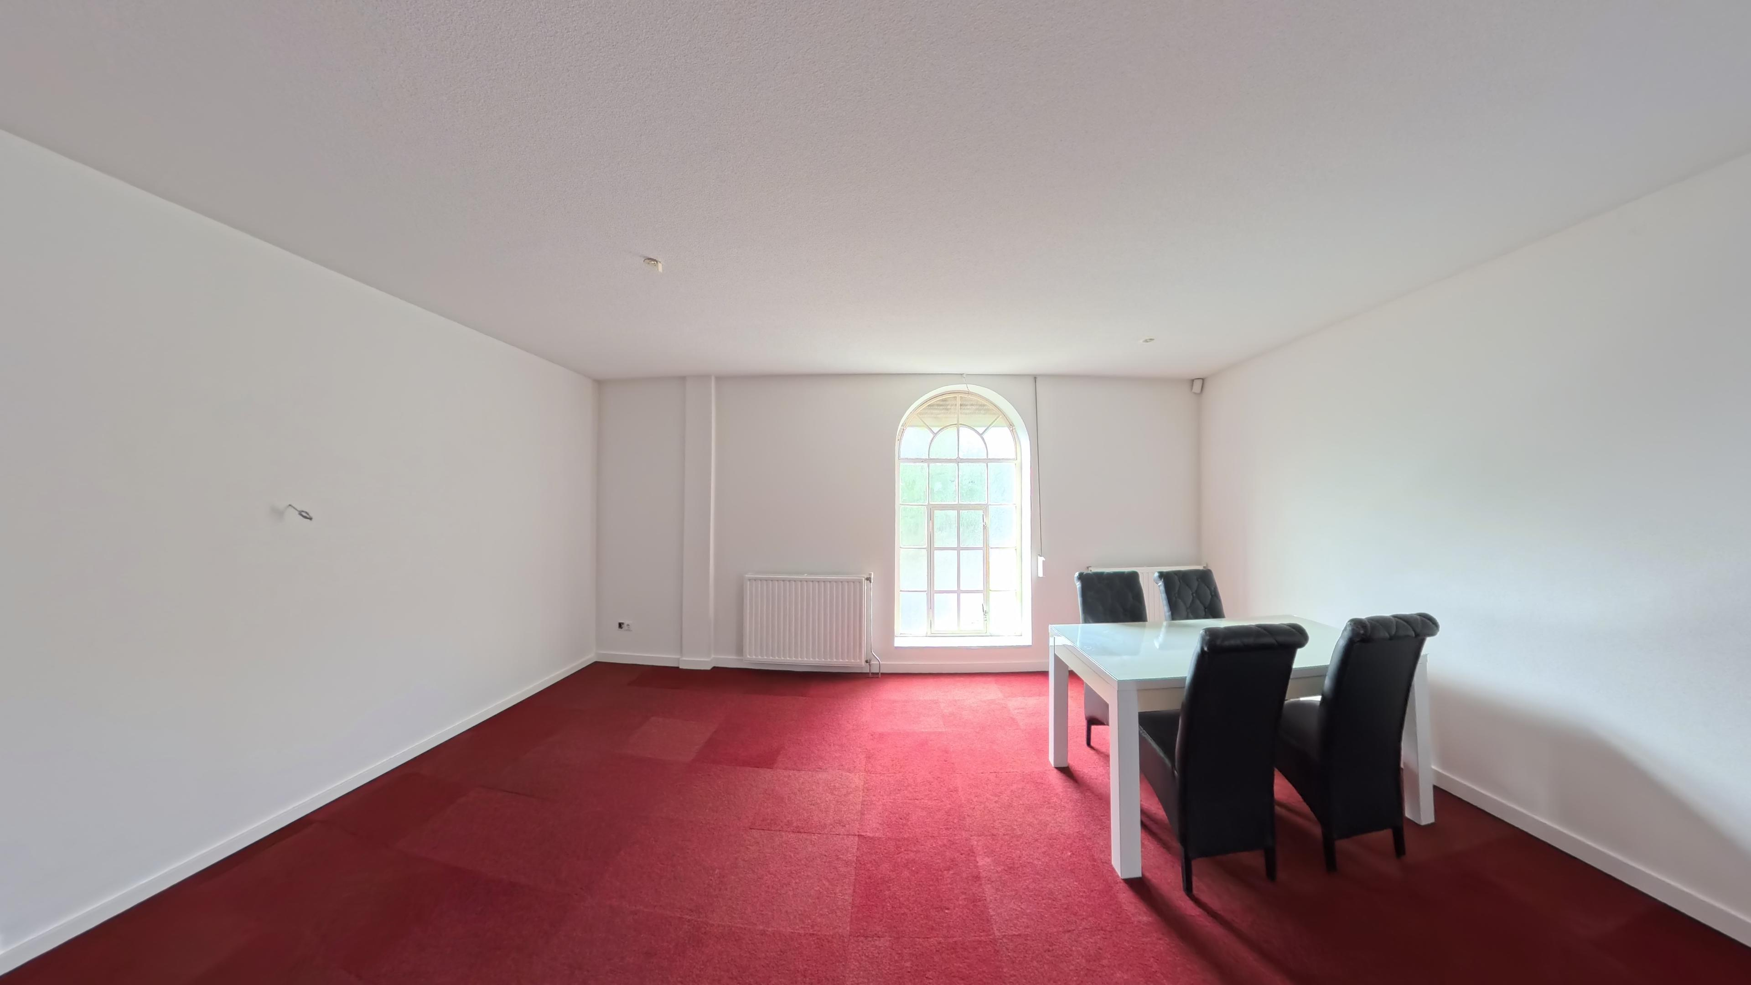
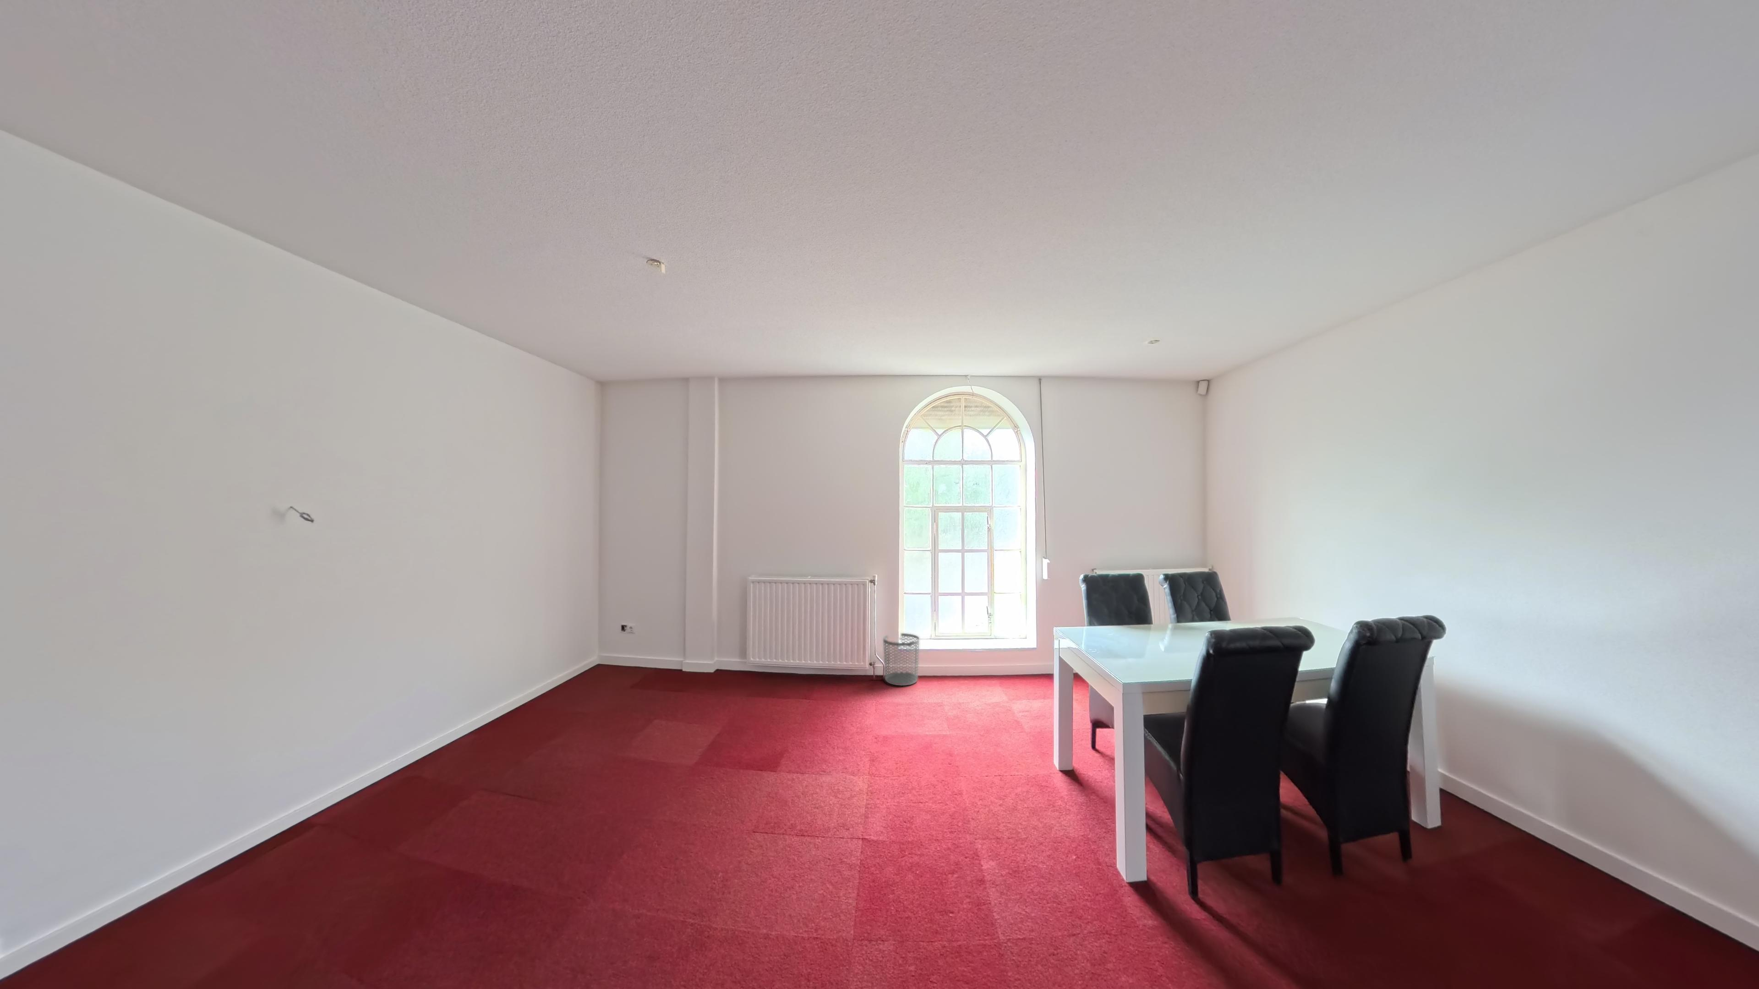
+ waste bin [883,633,919,686]
